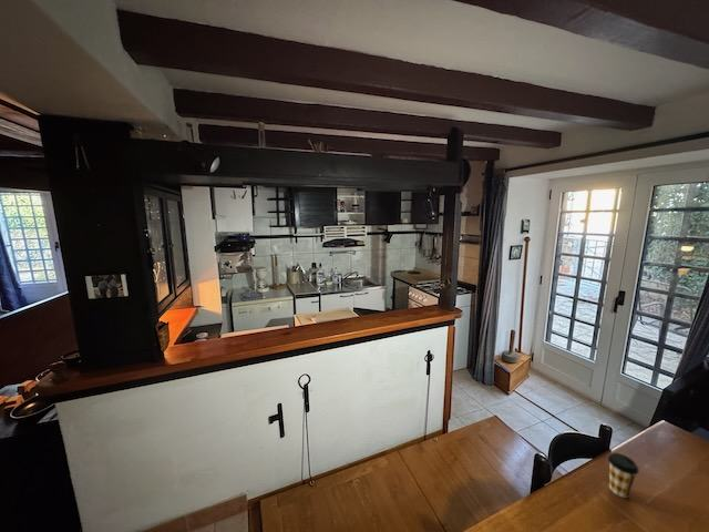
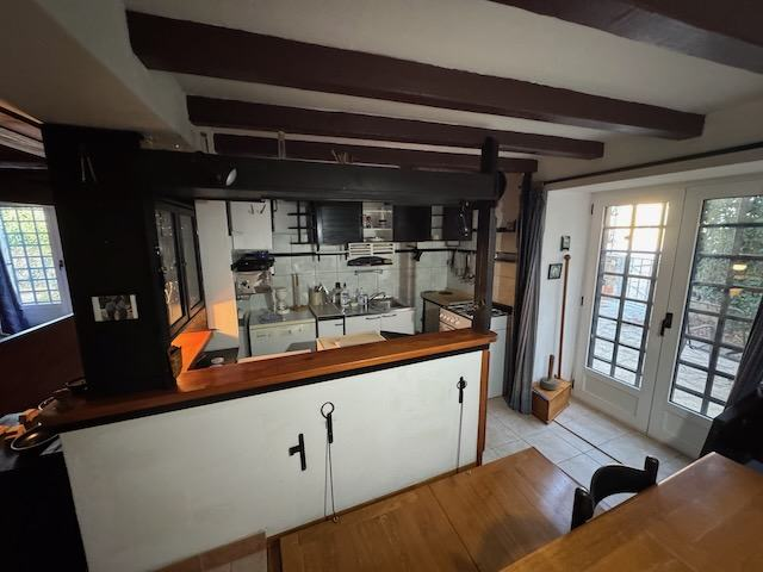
- coffee cup [607,452,640,499]
